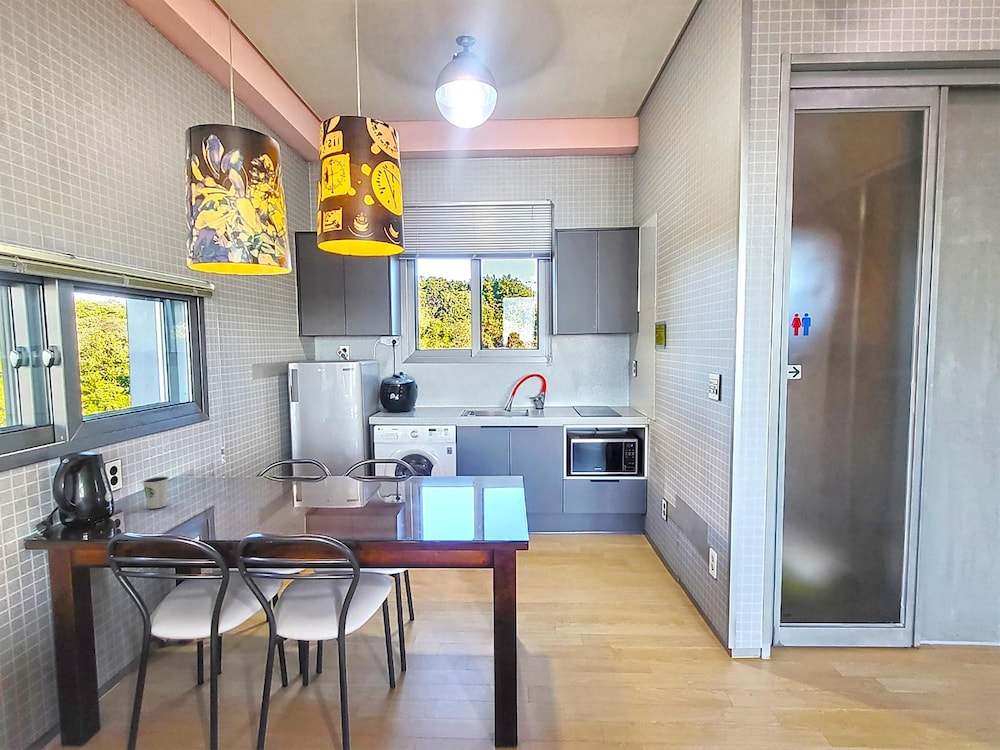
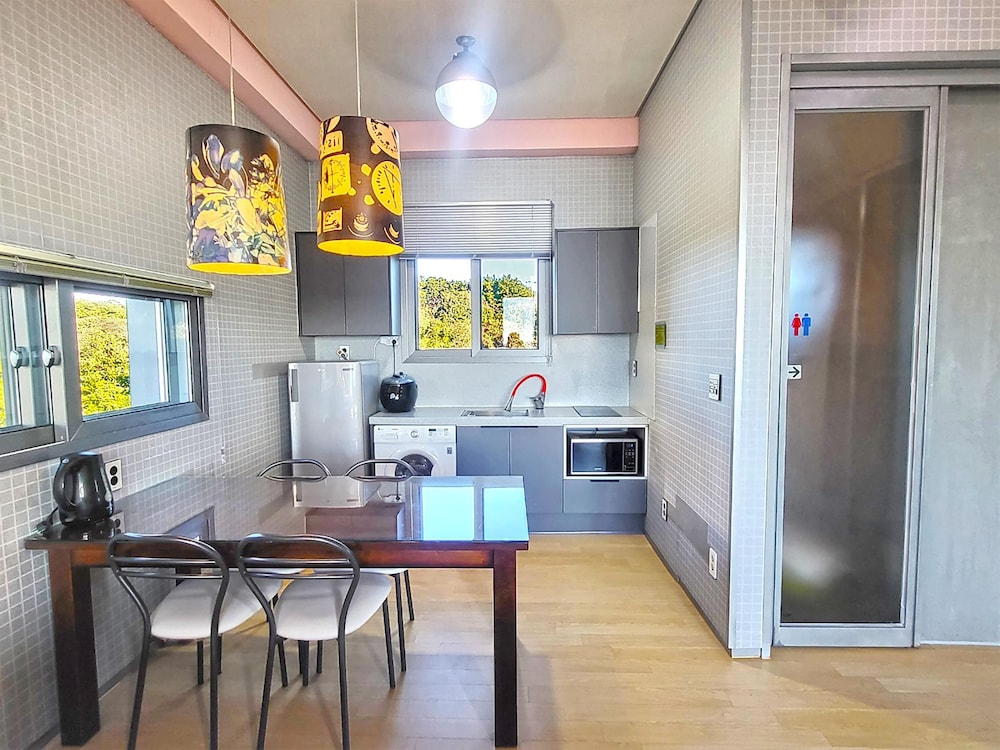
- dixie cup [142,475,170,510]
